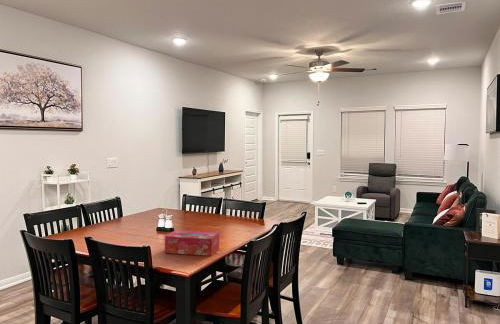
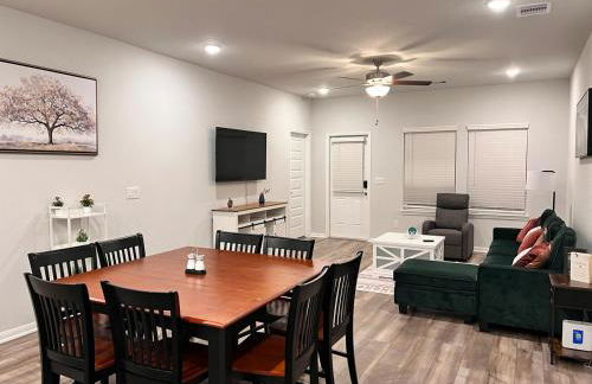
- tissue box [164,230,220,257]
